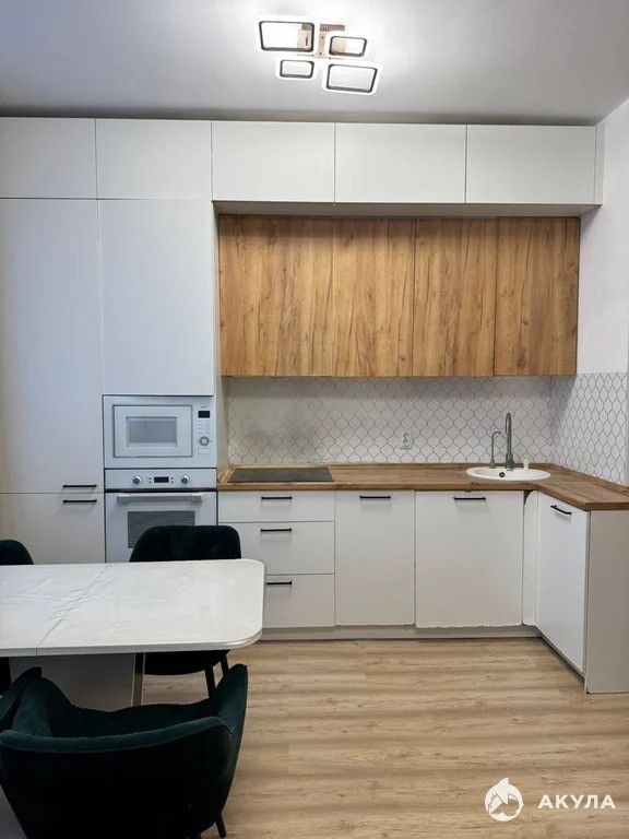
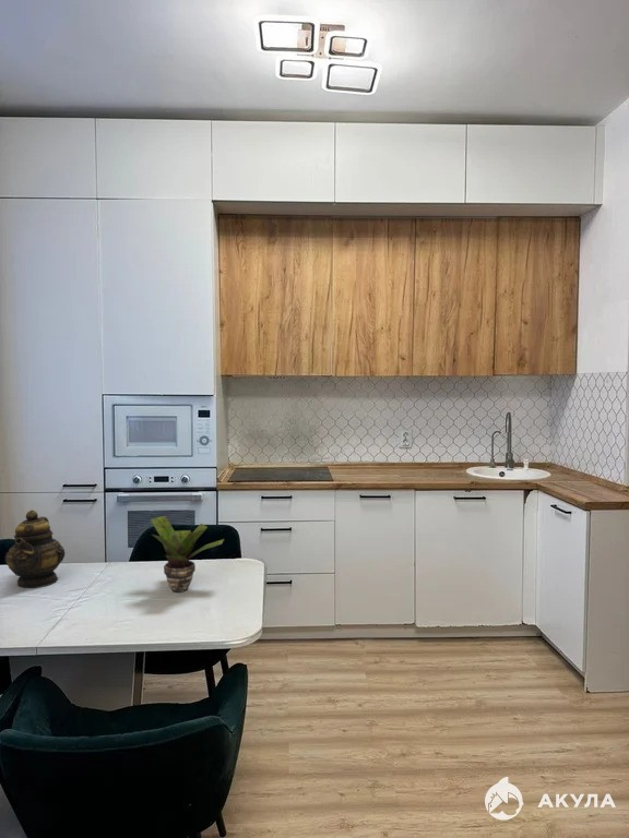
+ potted plant [150,515,225,594]
+ teapot [3,508,67,589]
